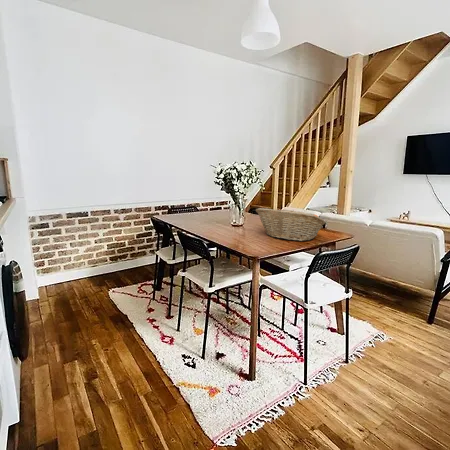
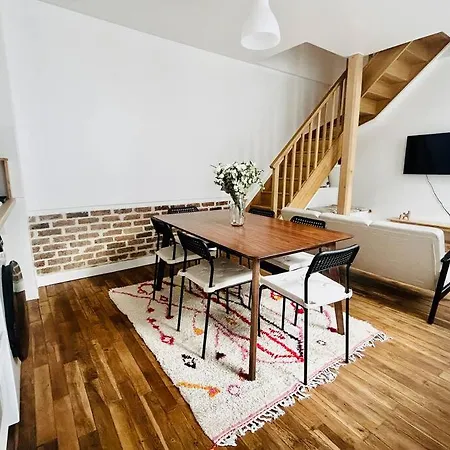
- fruit basket [255,207,327,242]
